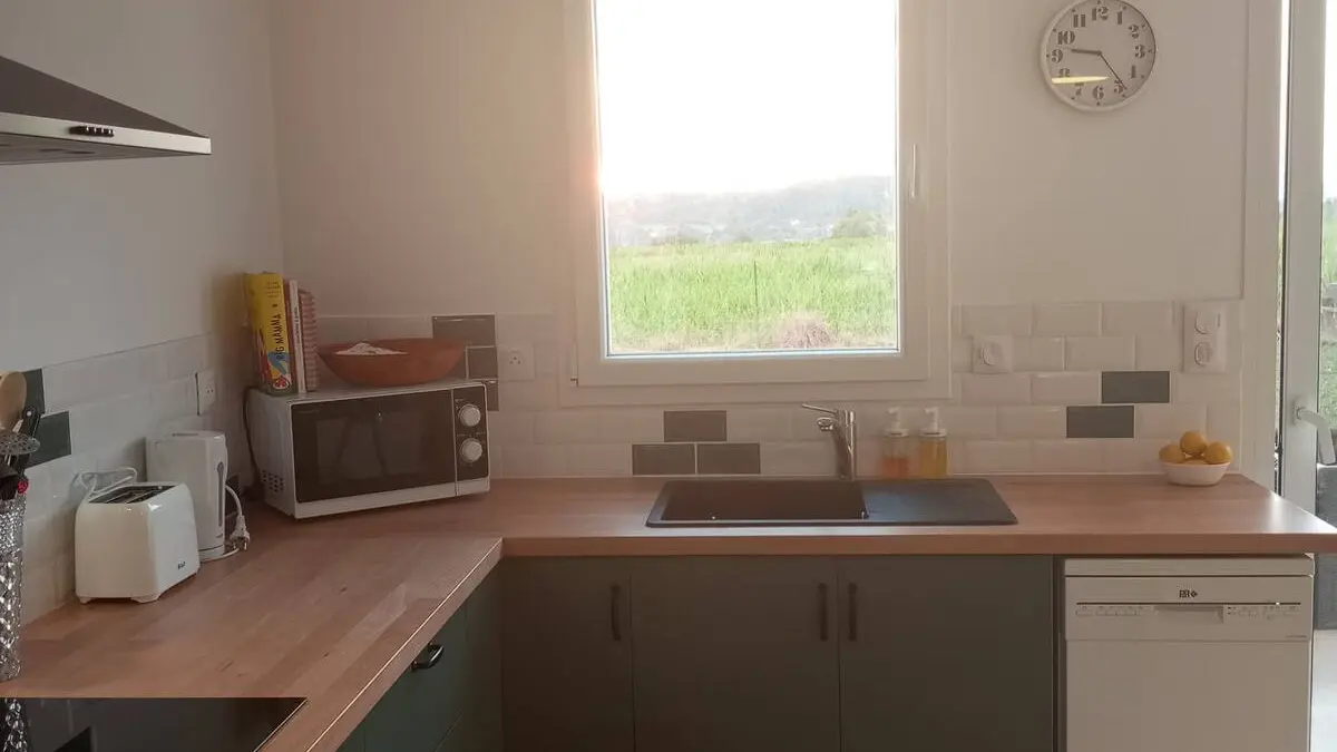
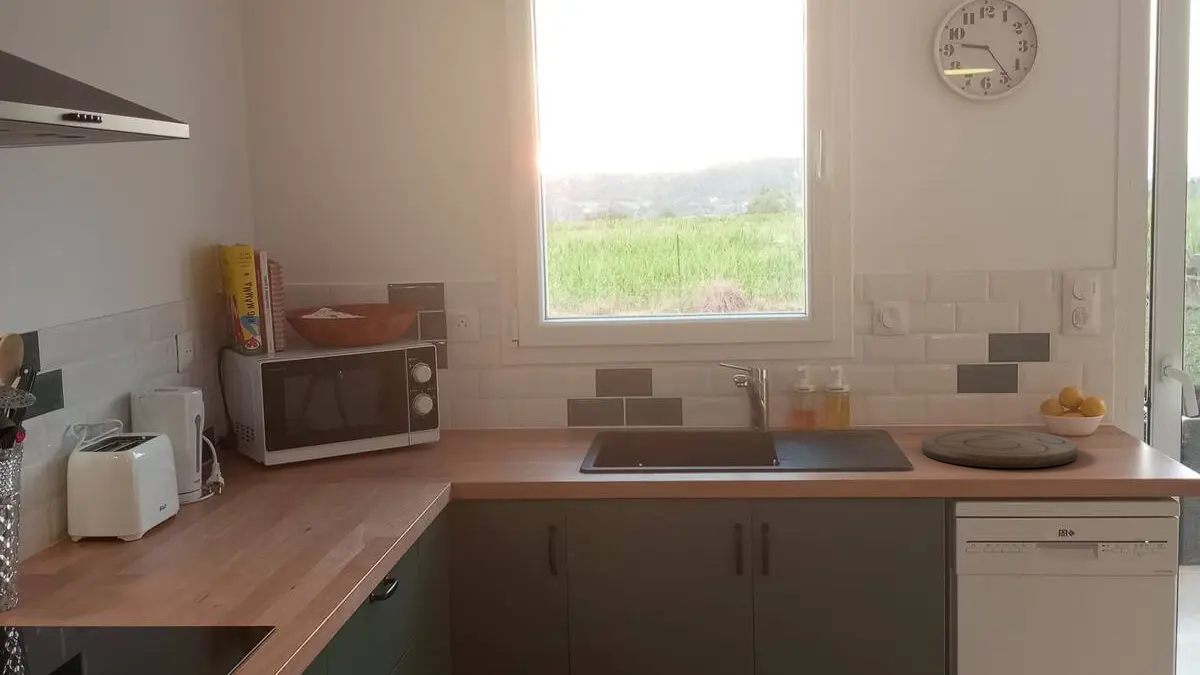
+ cutting board [921,428,1078,469]
